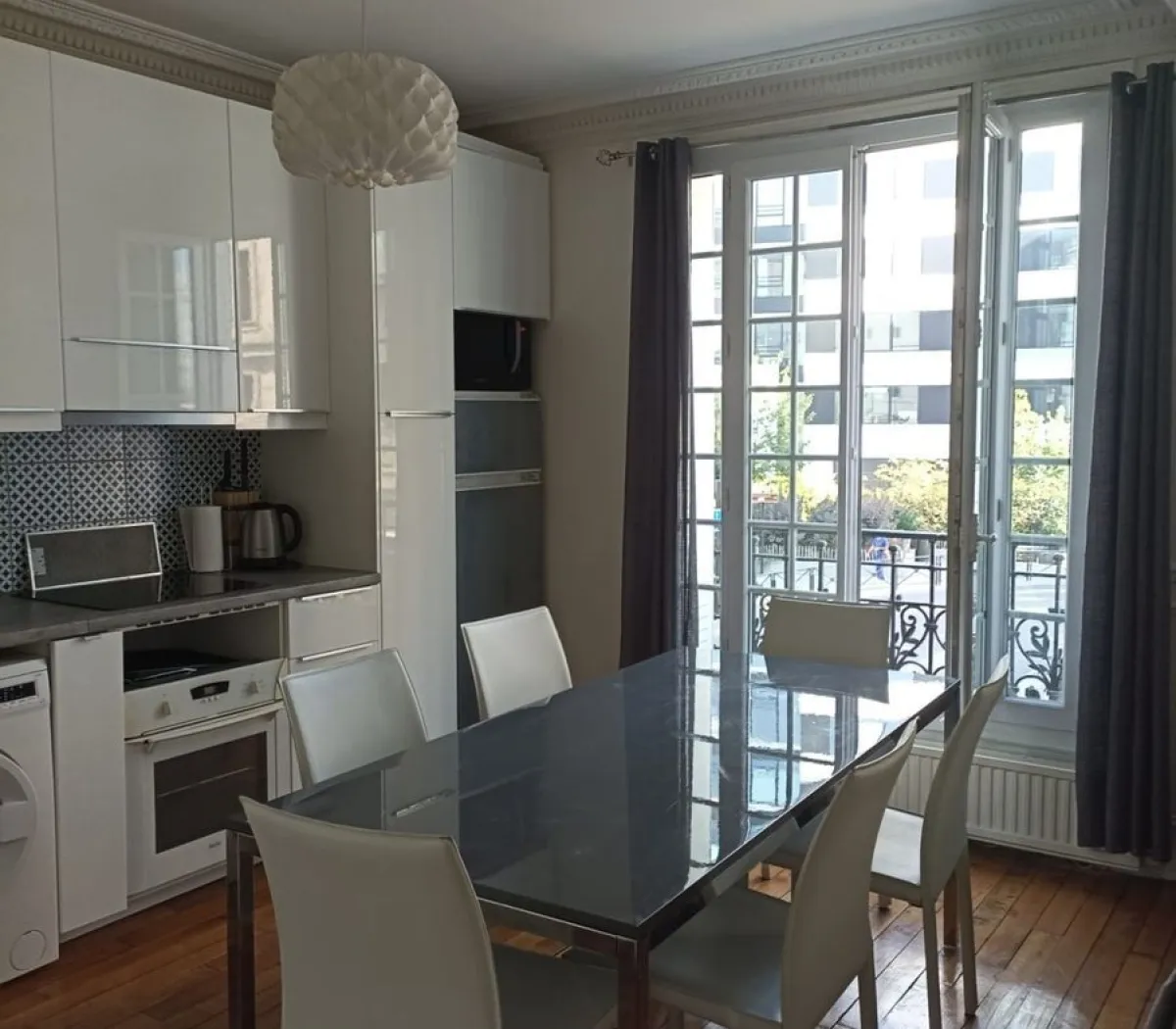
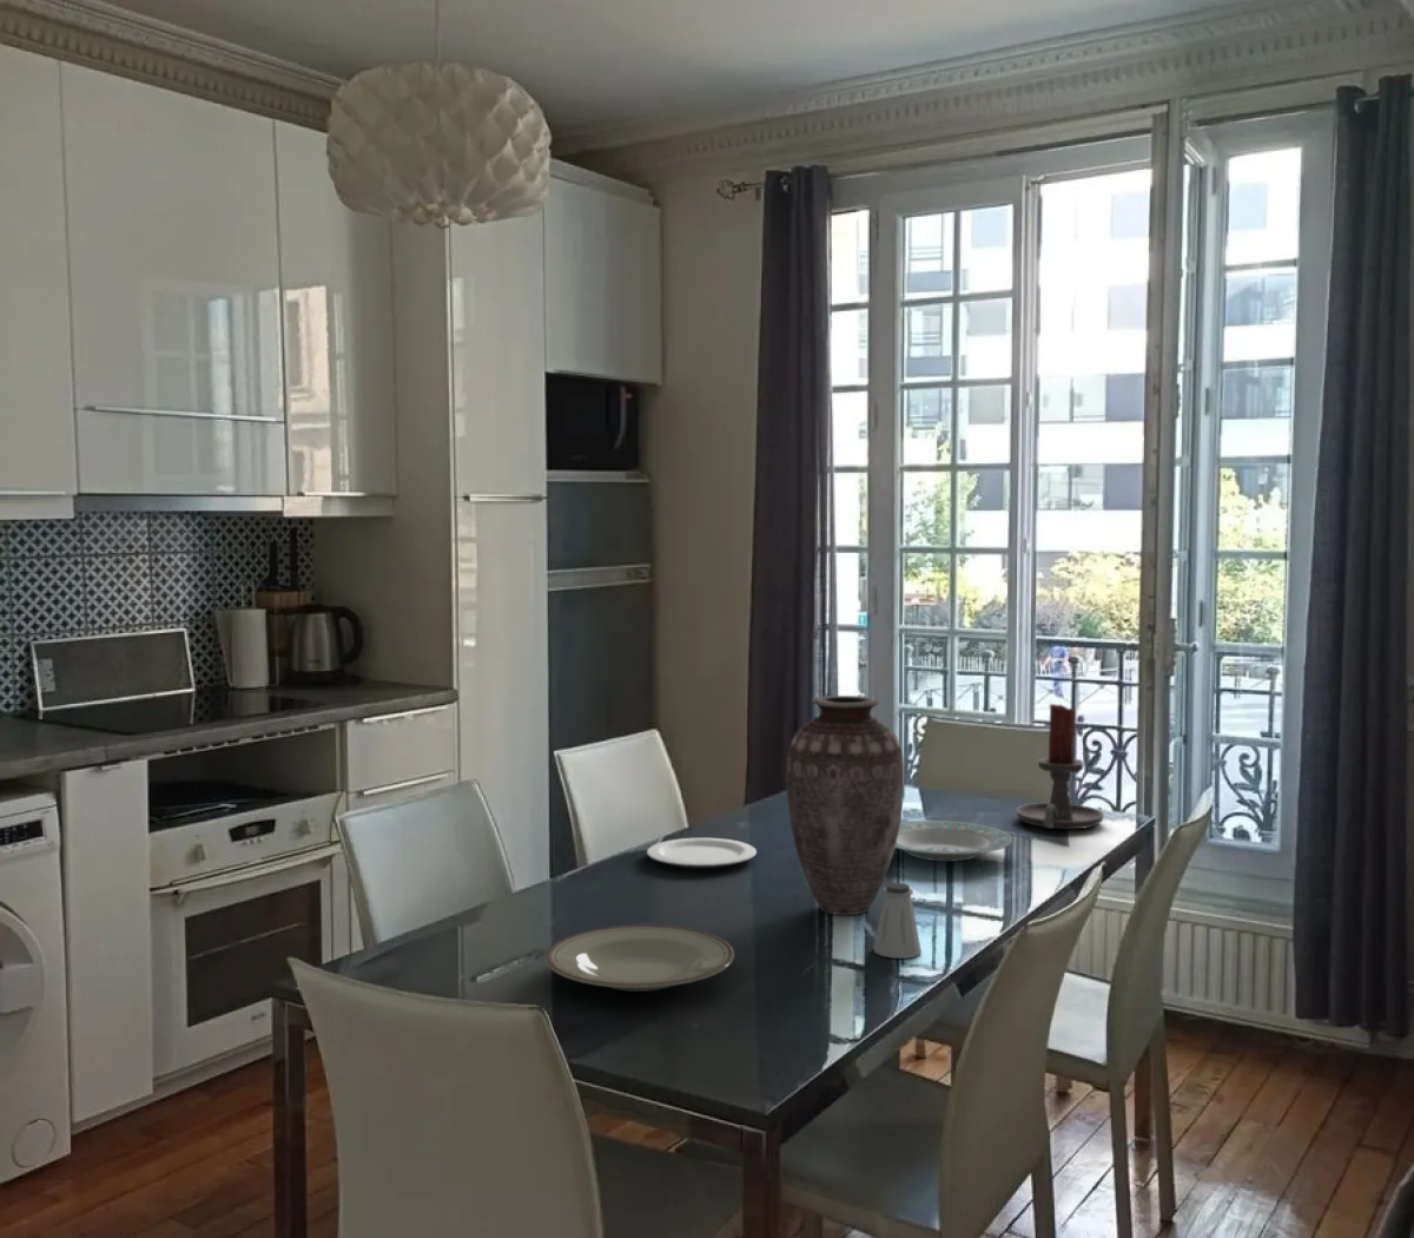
+ candle holder [1015,703,1105,830]
+ vase [785,694,905,916]
+ saltshaker [872,882,922,960]
+ plate [545,923,736,993]
+ plate [895,819,1016,861]
+ plate [646,837,758,870]
